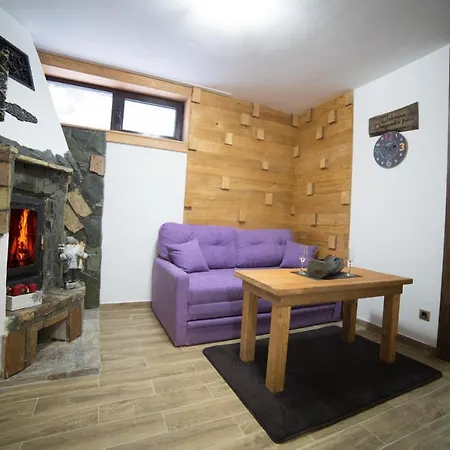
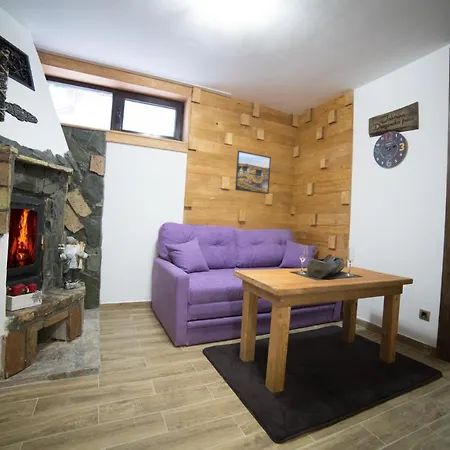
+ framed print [234,150,272,195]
